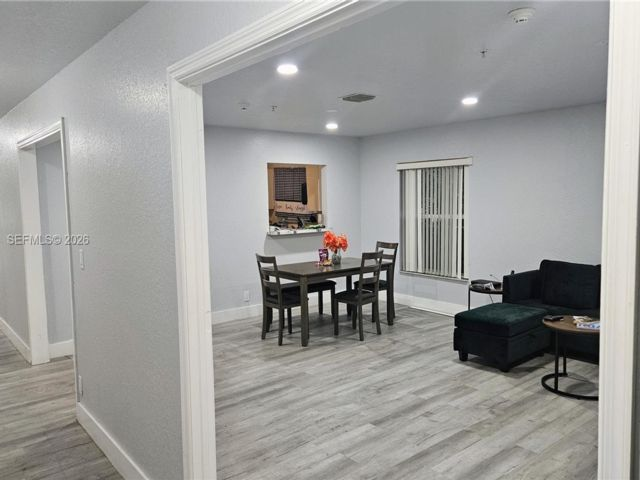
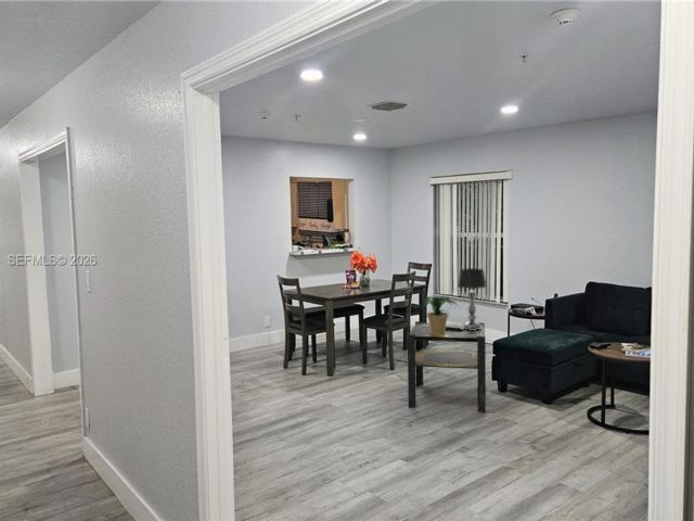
+ table lamp [457,267,488,330]
+ potted plant [420,295,459,334]
+ side table [407,320,487,414]
